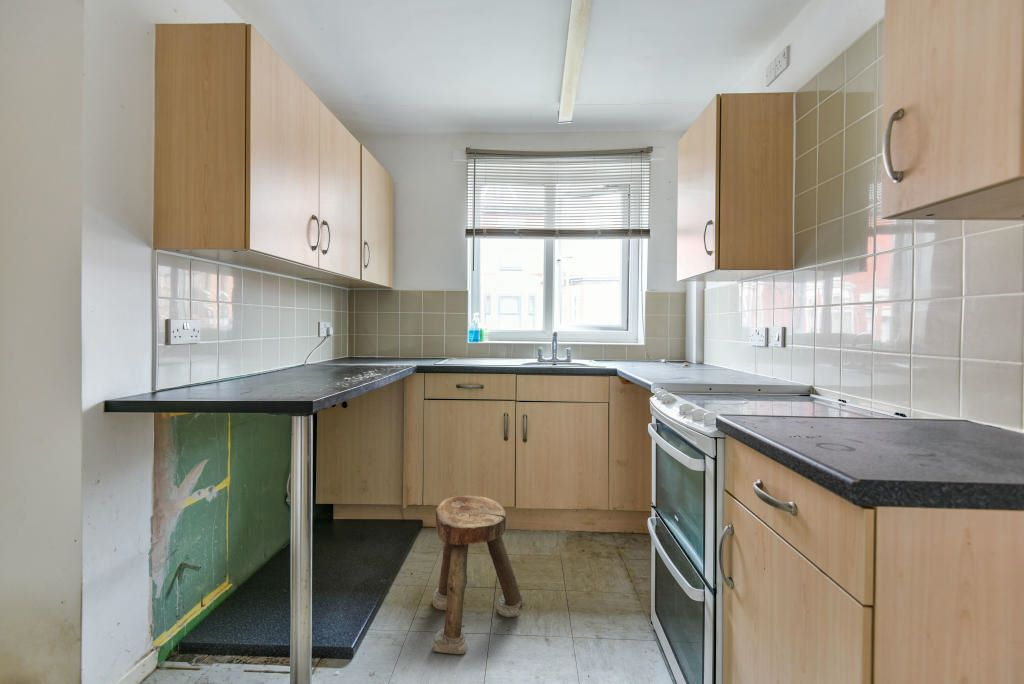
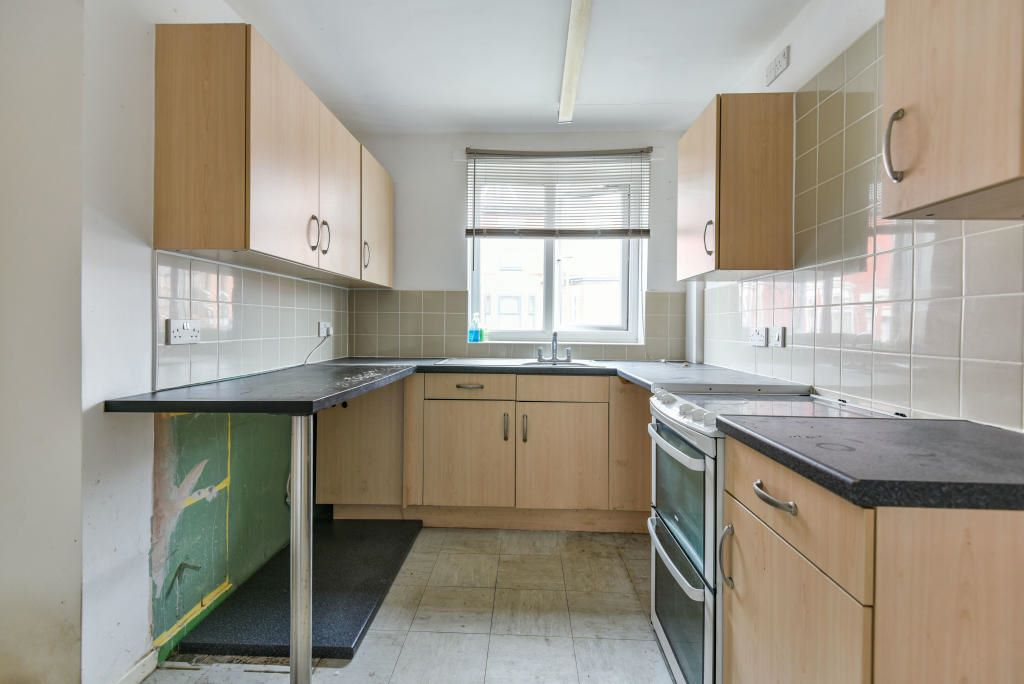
- stool [431,495,524,655]
